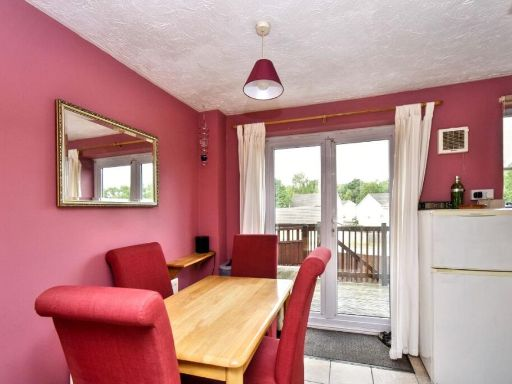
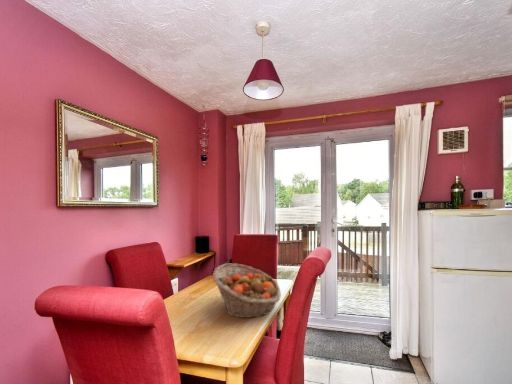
+ fruit basket [212,263,282,319]
